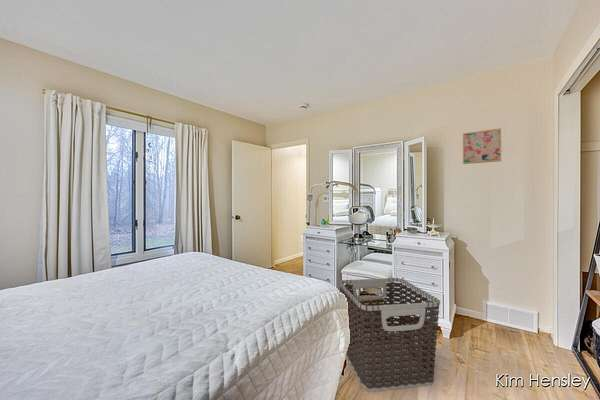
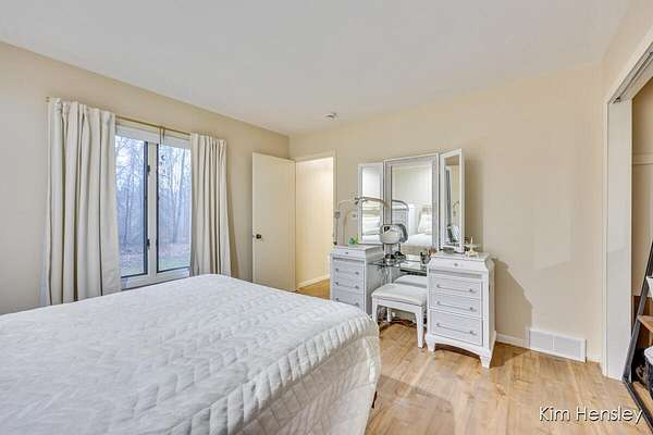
- wall art [462,127,502,165]
- clothes hamper [338,277,441,392]
